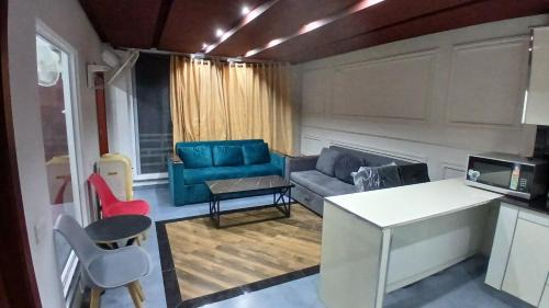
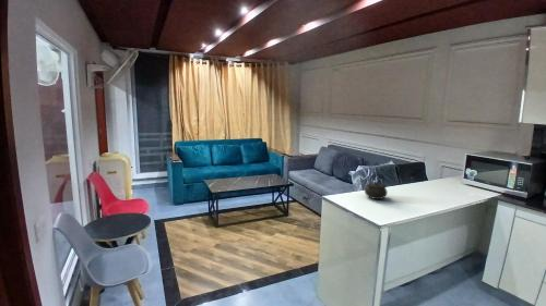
+ kettle [364,173,389,200]
